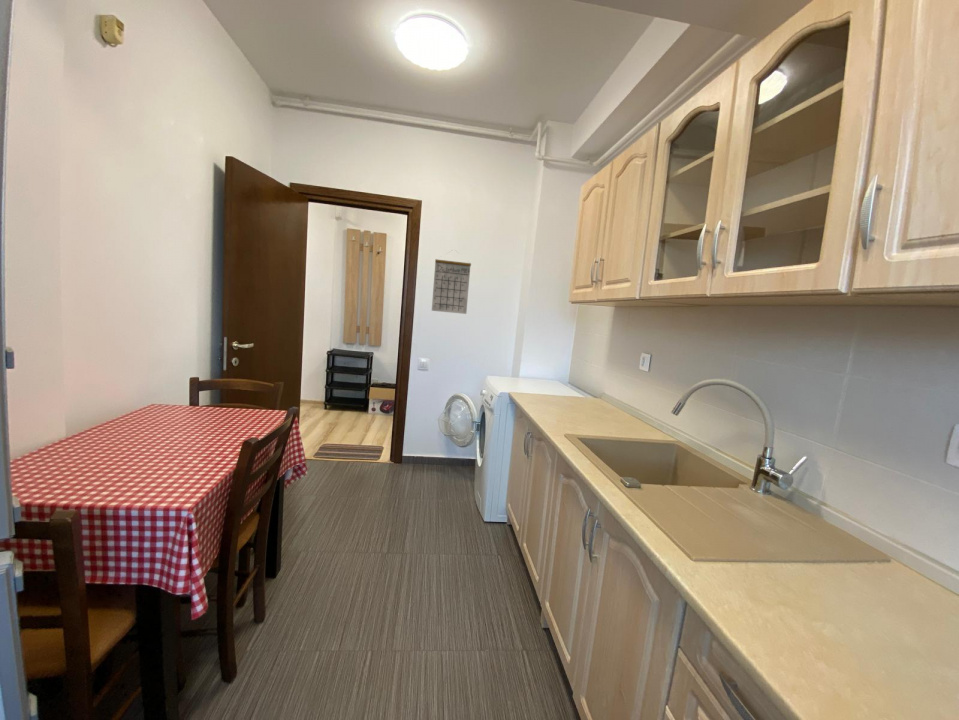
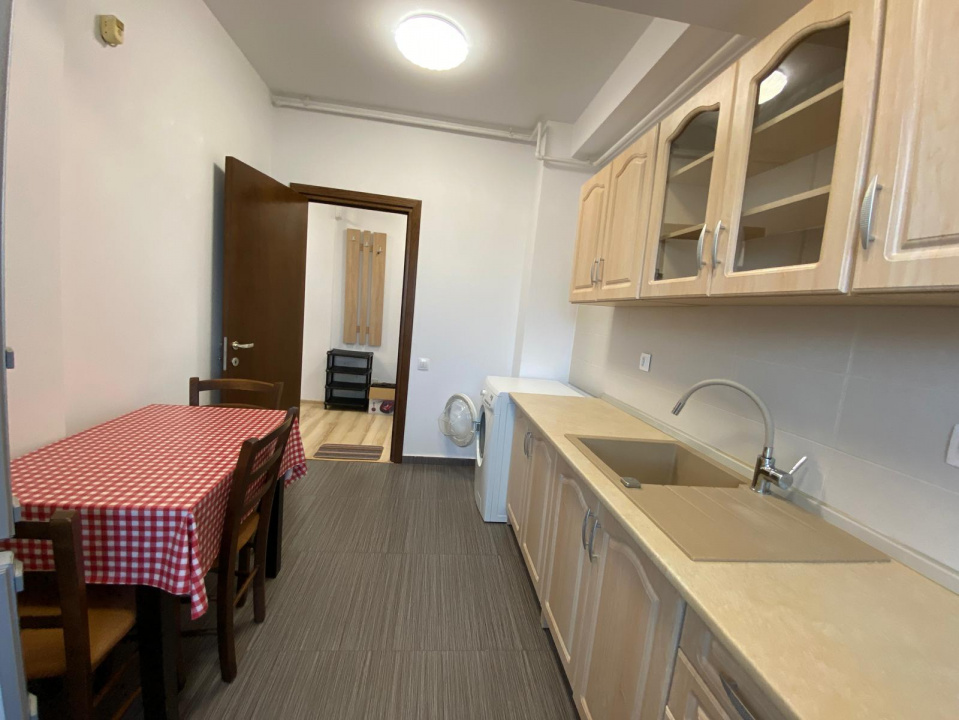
- calendar [431,250,472,315]
